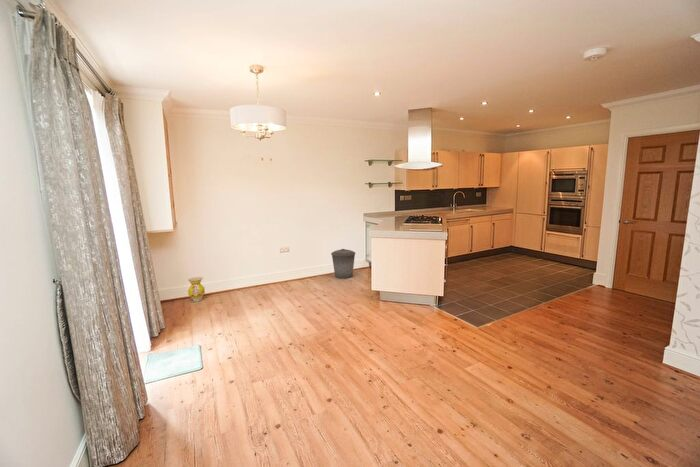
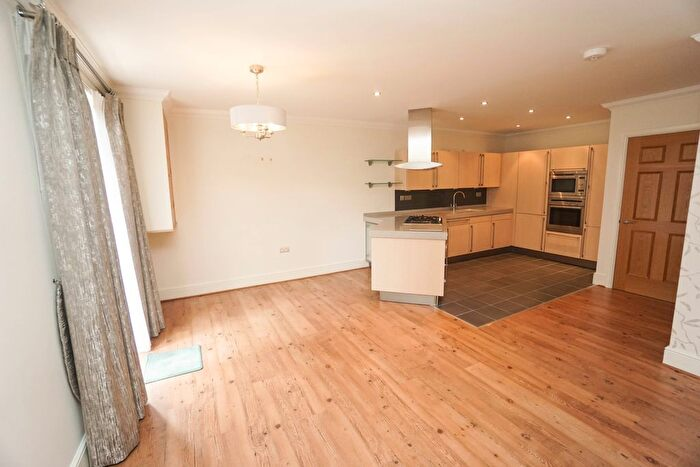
- trash can [330,248,356,279]
- vase [187,276,206,303]
